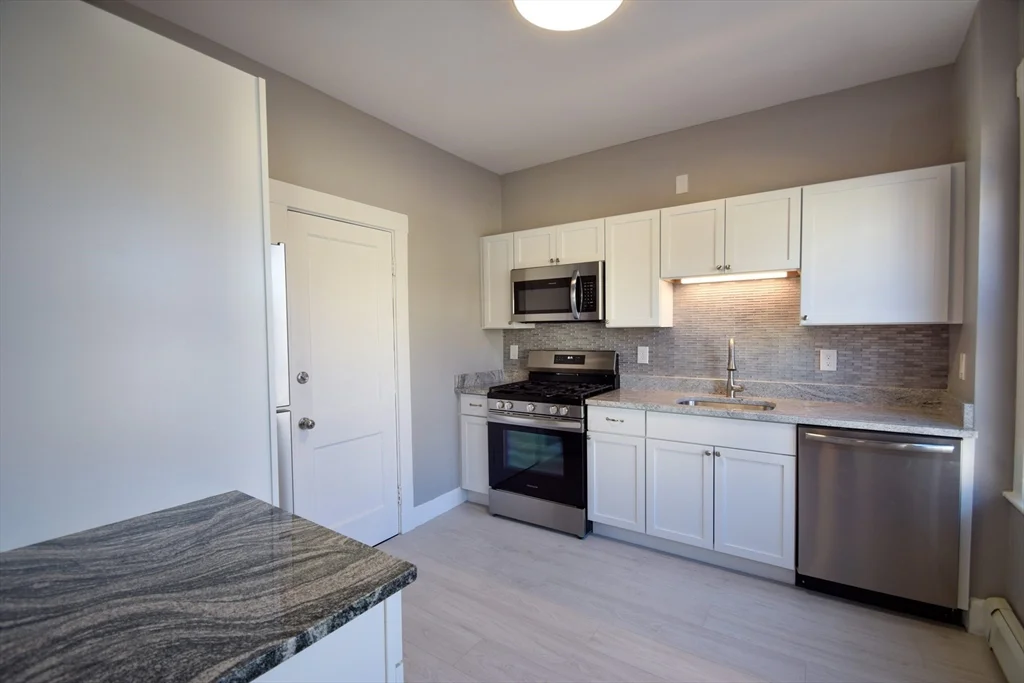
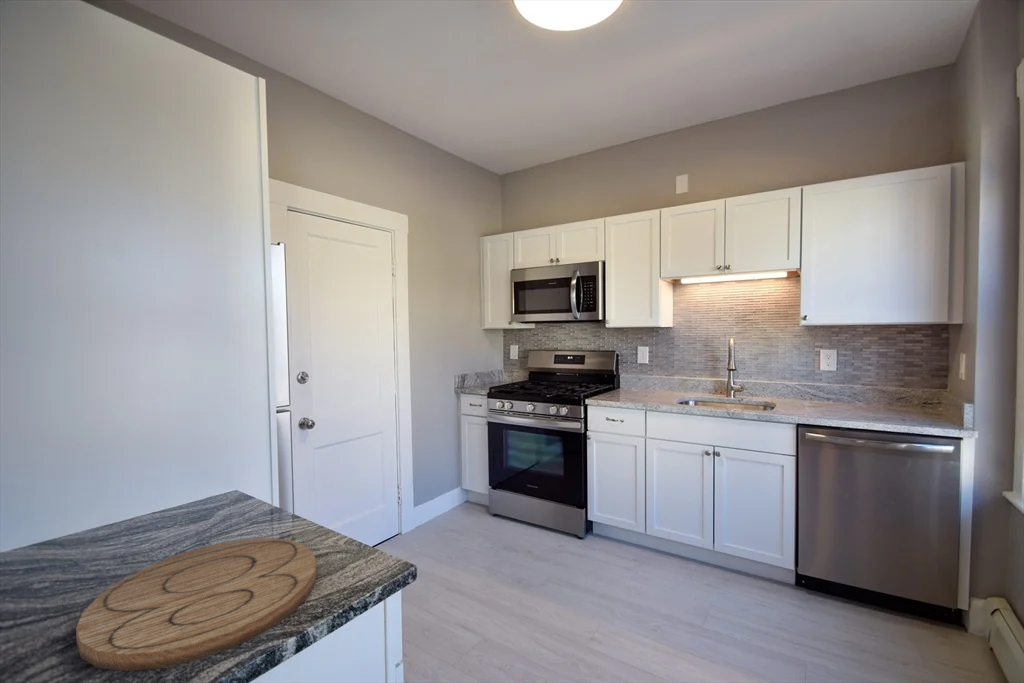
+ cutting board [75,537,317,672]
